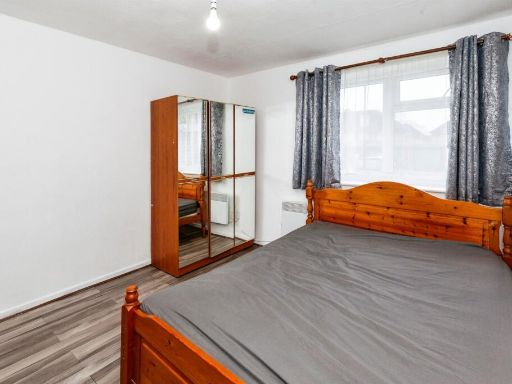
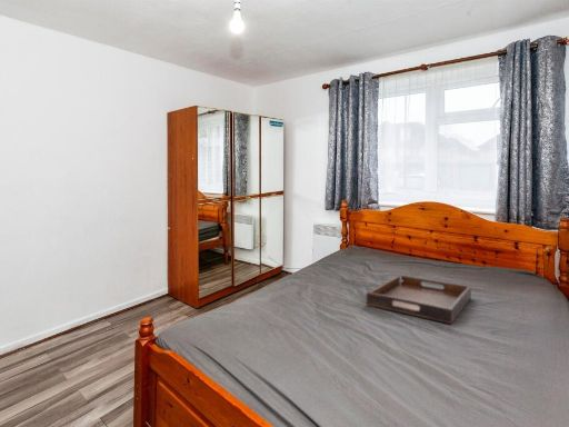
+ serving tray [366,275,472,325]
